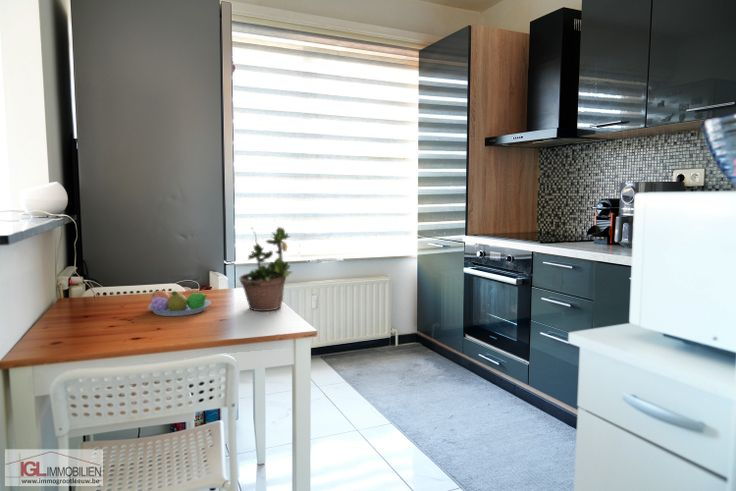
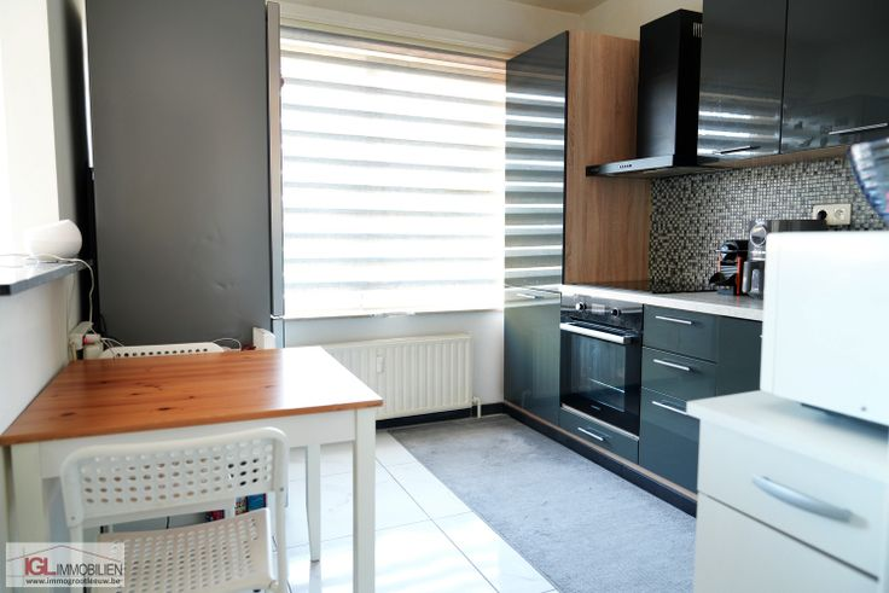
- fruit bowl [147,290,212,317]
- potted plant [238,219,294,312]
